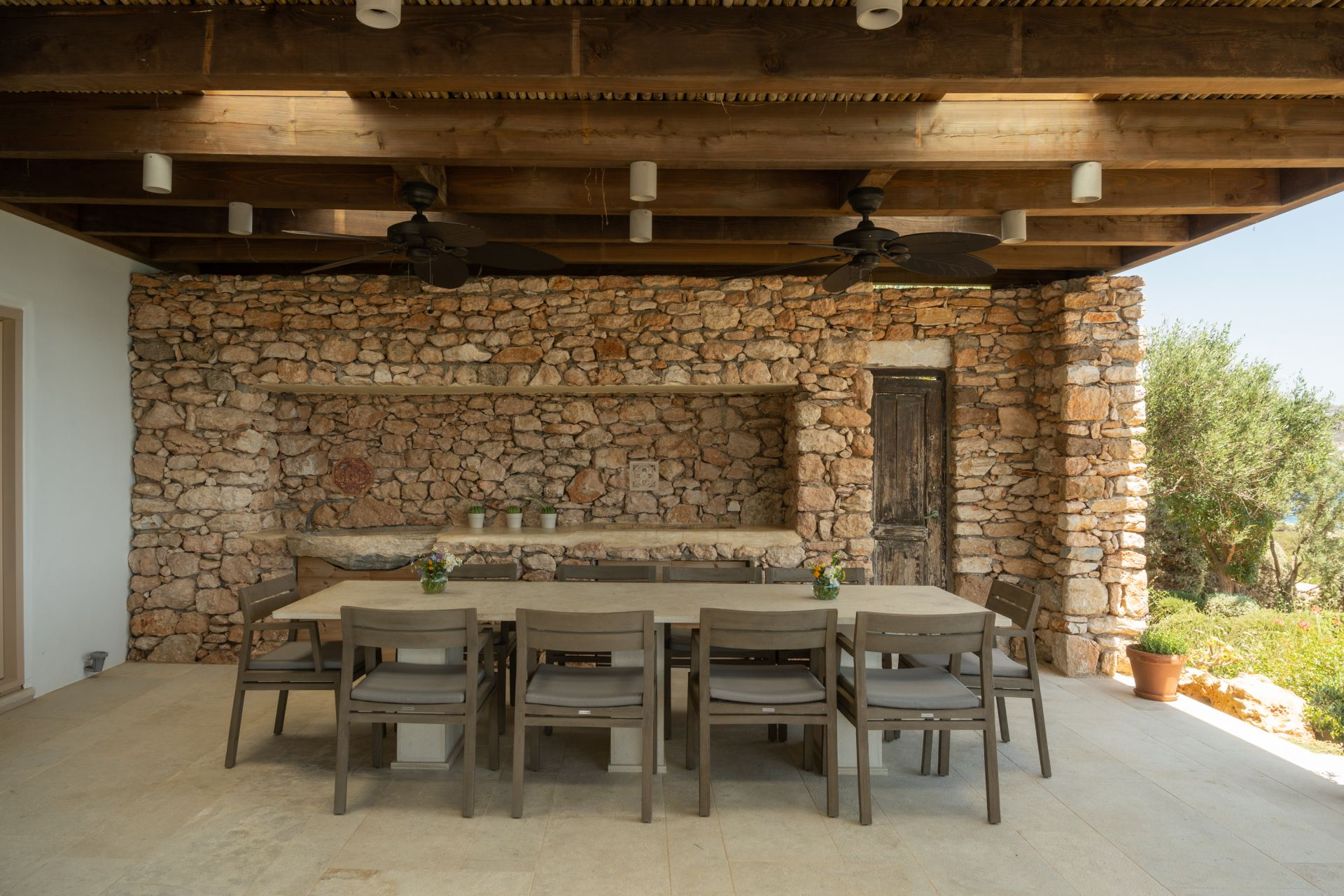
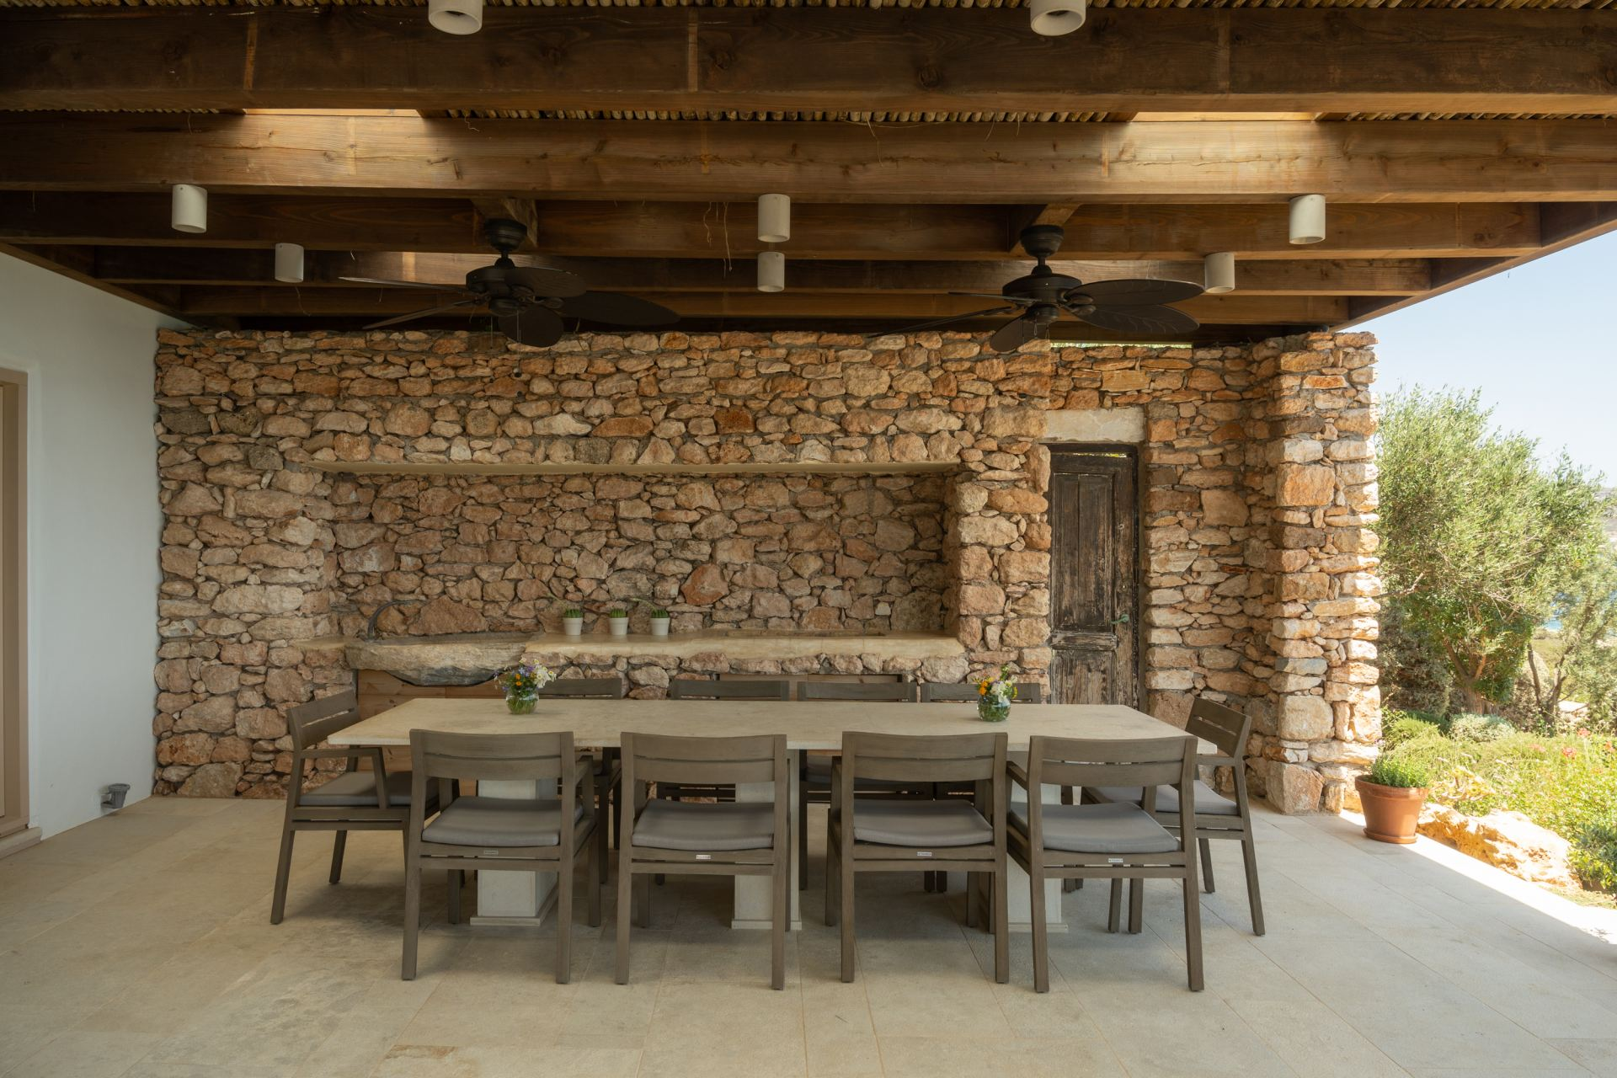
- wall ornament [629,461,659,491]
- decorative platter [331,454,375,497]
